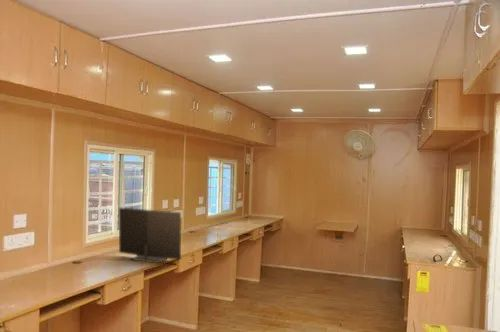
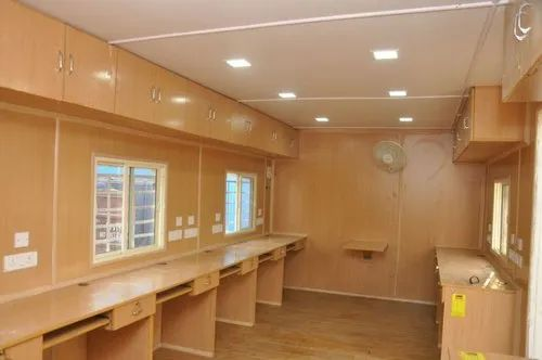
- monitor [118,207,182,264]
